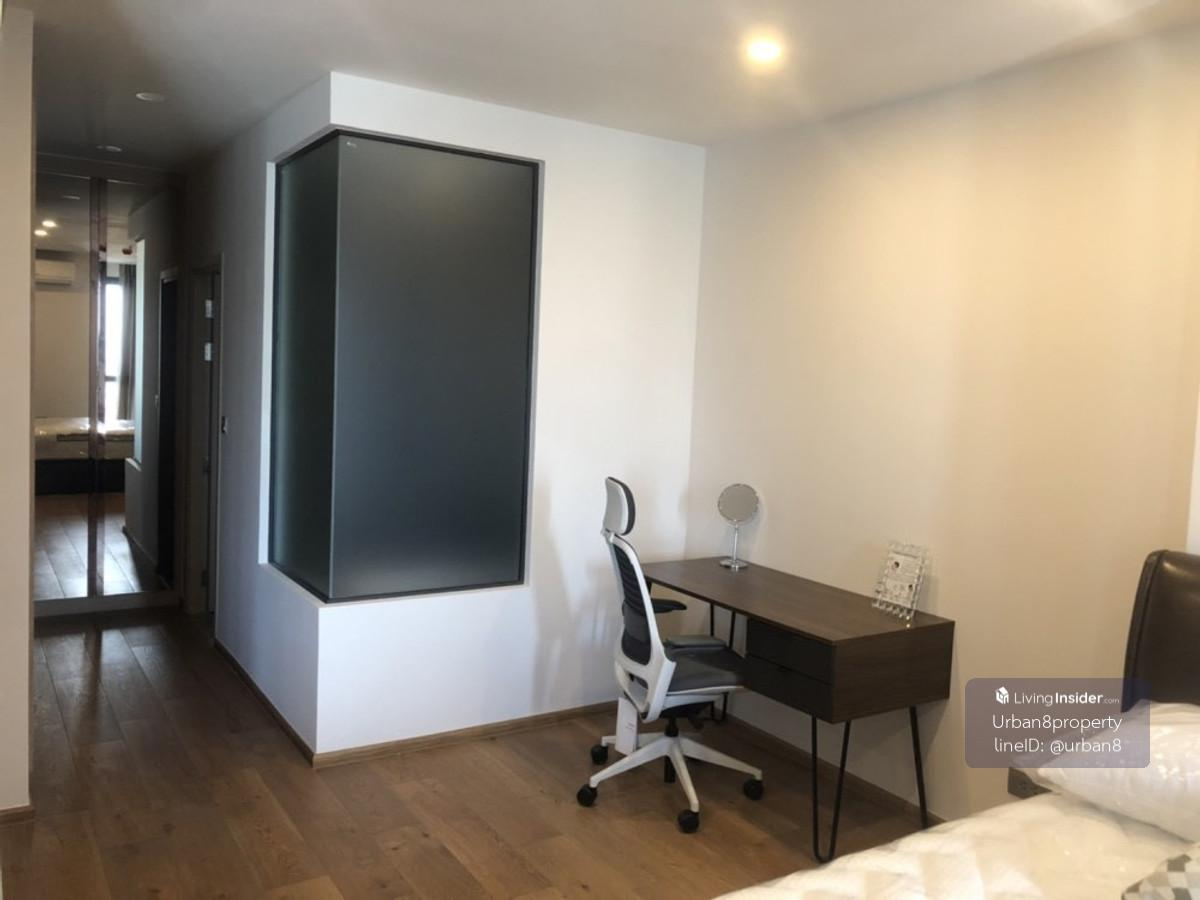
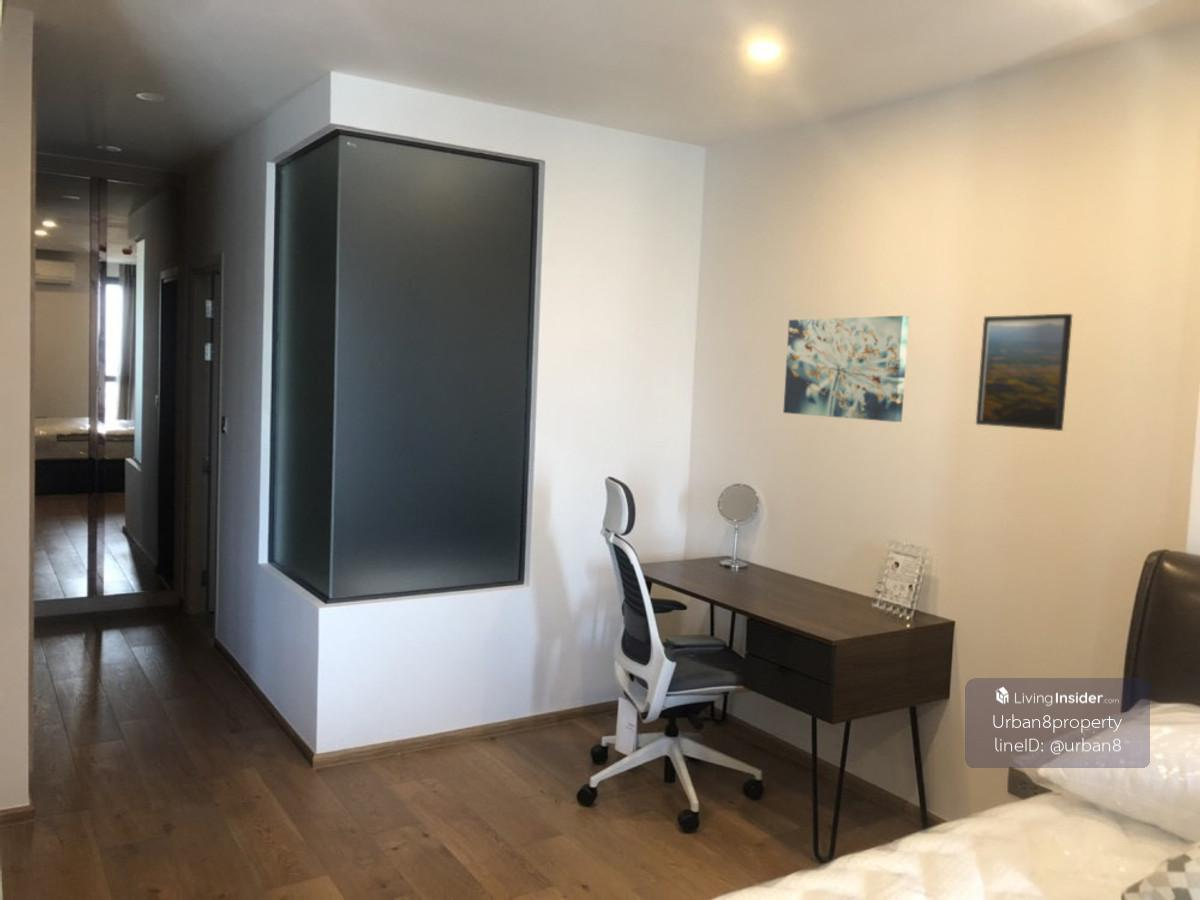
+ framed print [975,313,1073,432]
+ wall art [782,315,910,423]
